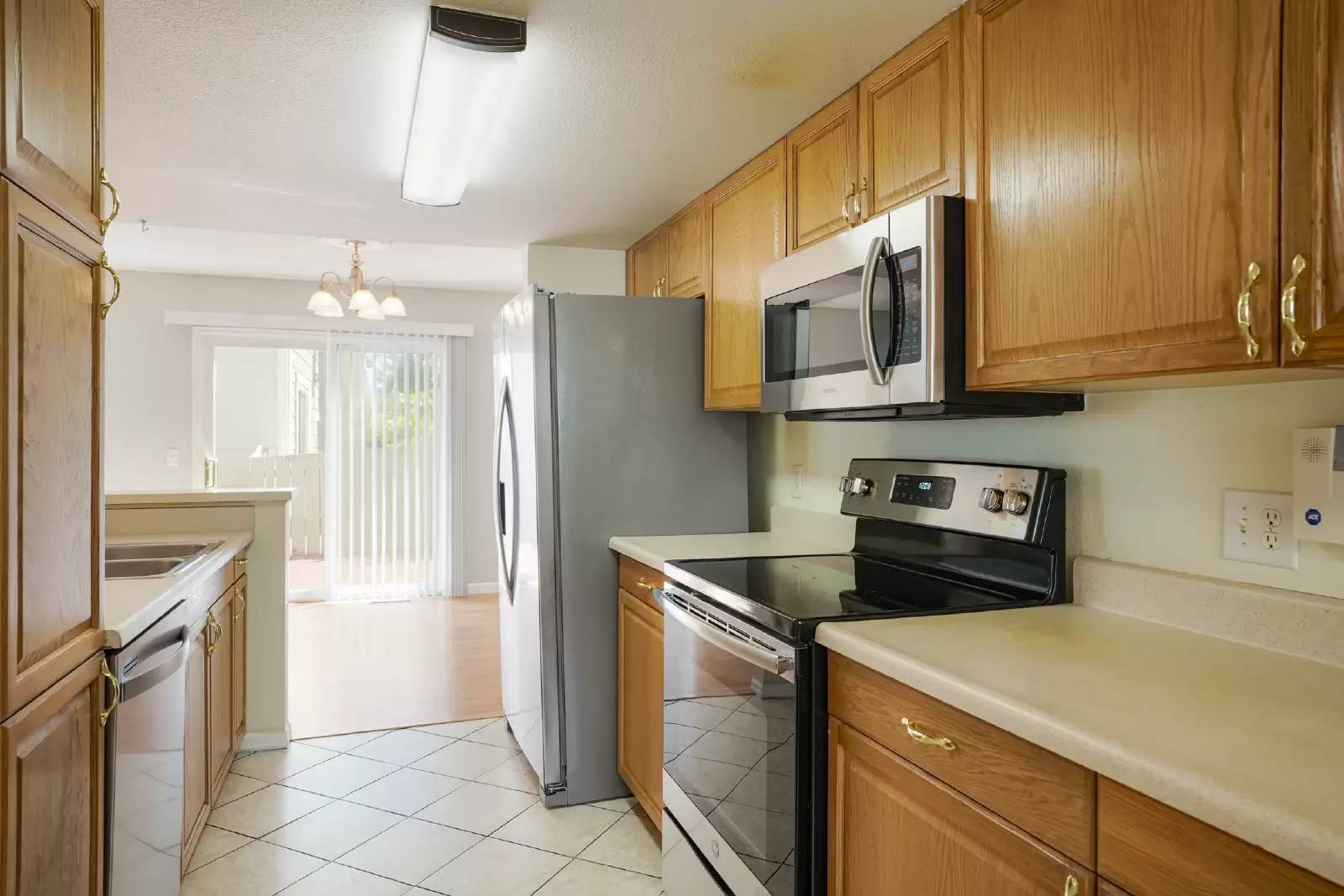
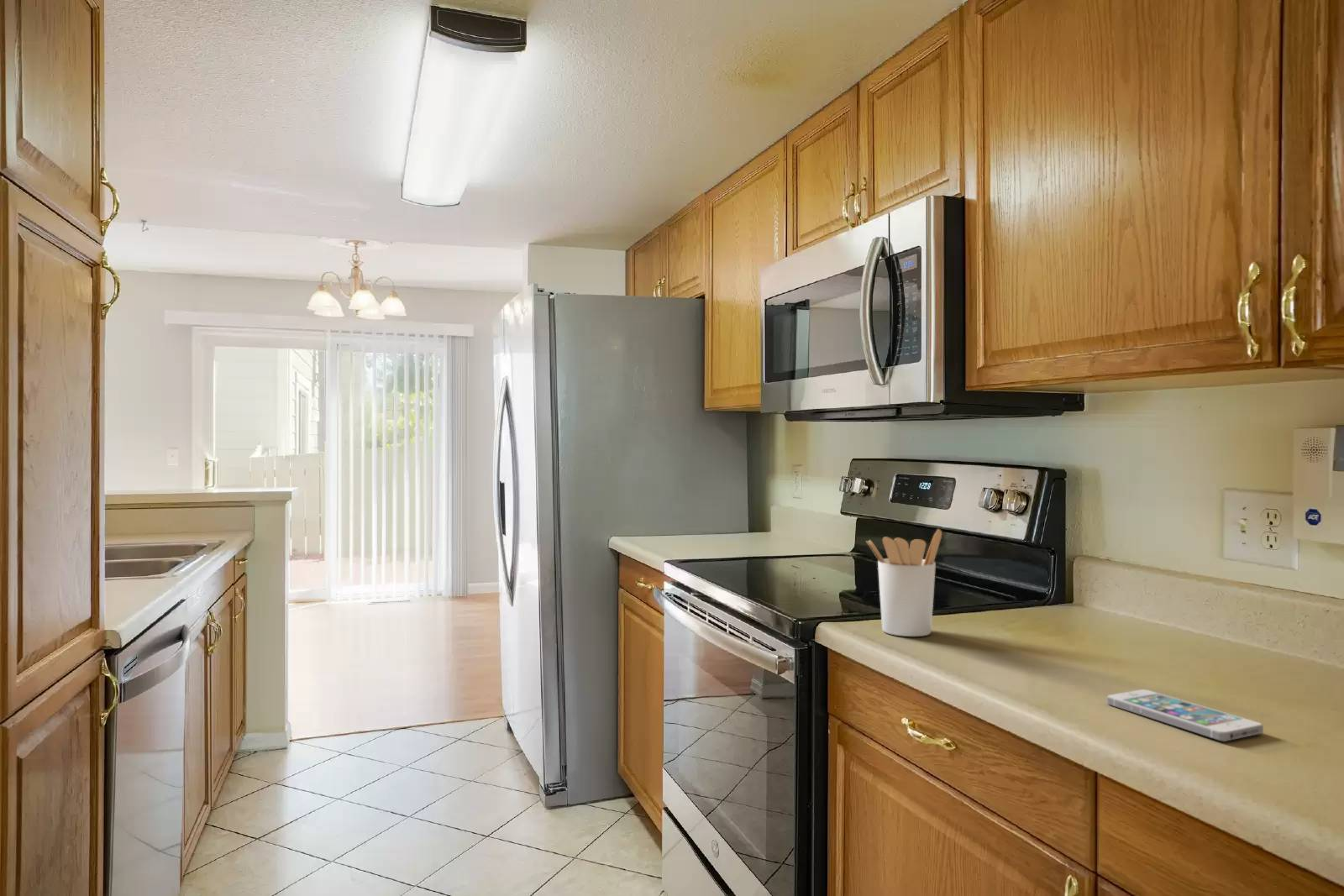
+ smartphone [1105,689,1264,742]
+ utensil holder [865,528,942,637]
